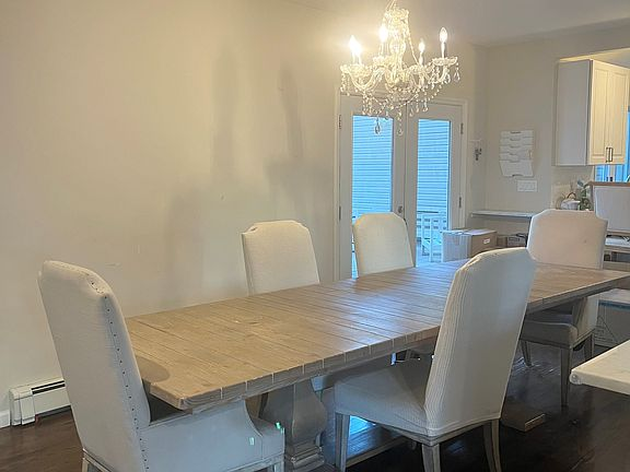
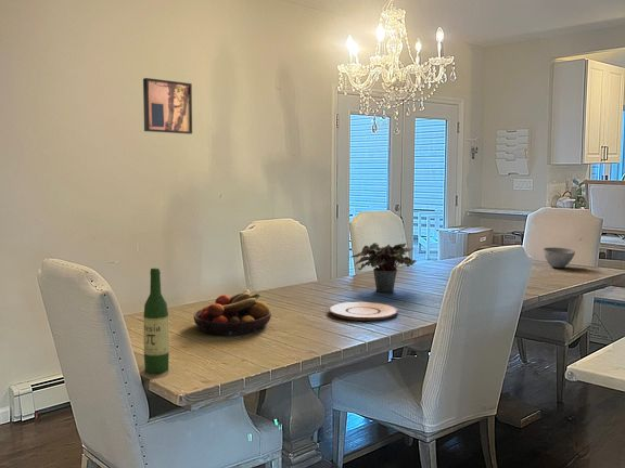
+ bowl [543,247,576,269]
+ wine bottle [142,266,170,375]
+ fruit bowl [192,288,272,337]
+ wall art [142,77,193,135]
+ plate [328,301,399,322]
+ potted plant [348,242,417,292]
